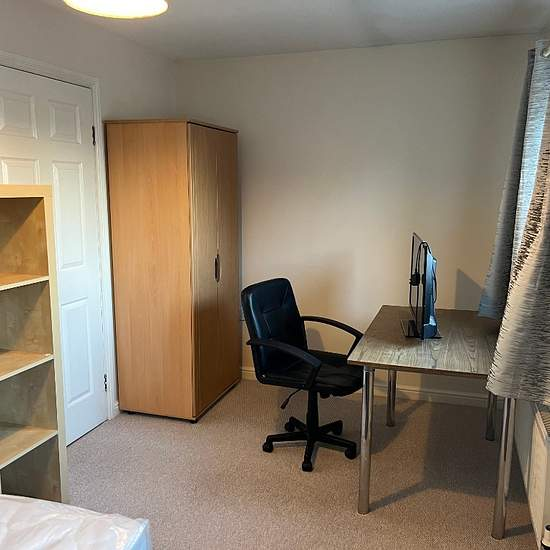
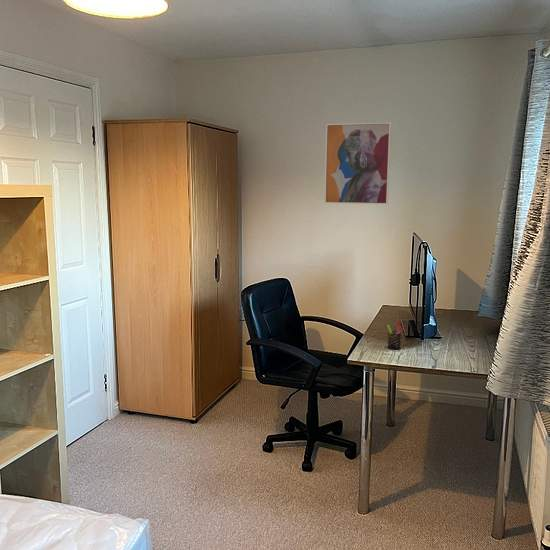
+ wall art [323,121,392,205]
+ pen holder [387,320,406,350]
